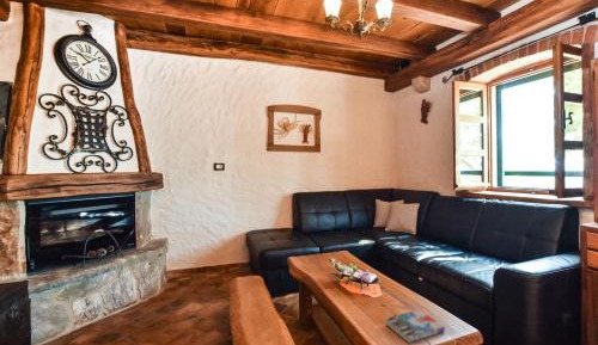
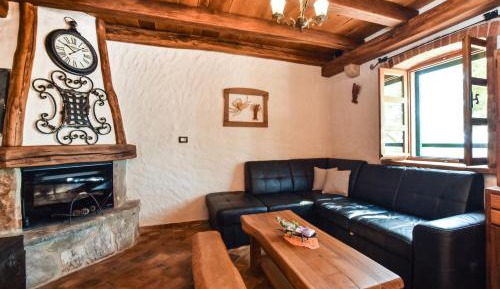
- book [384,309,446,344]
